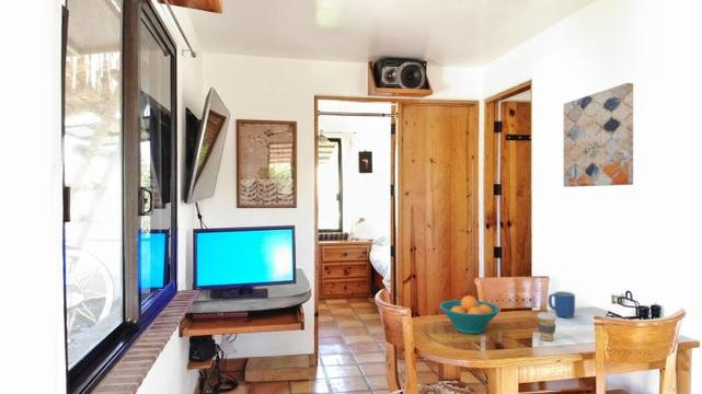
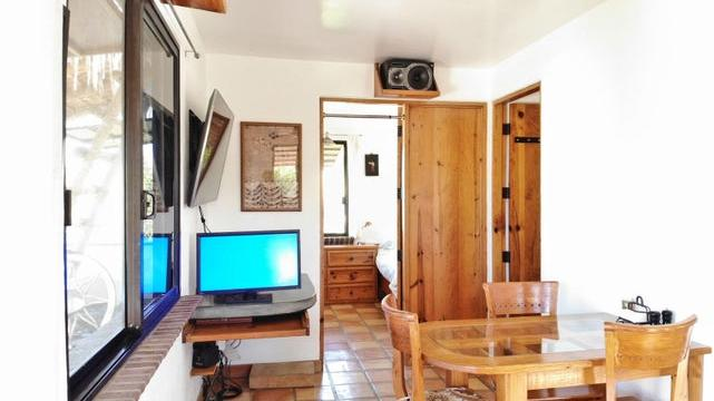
- wall art [563,82,634,188]
- mug [546,290,576,320]
- coffee cup [536,311,559,343]
- fruit bowl [438,294,502,335]
